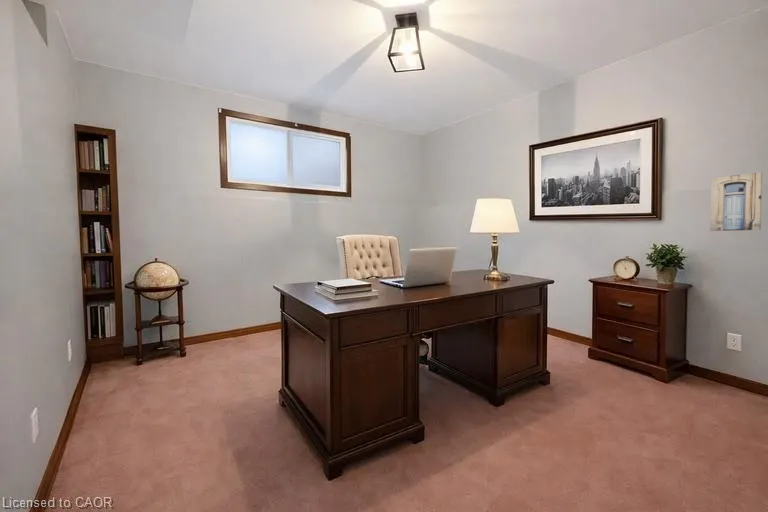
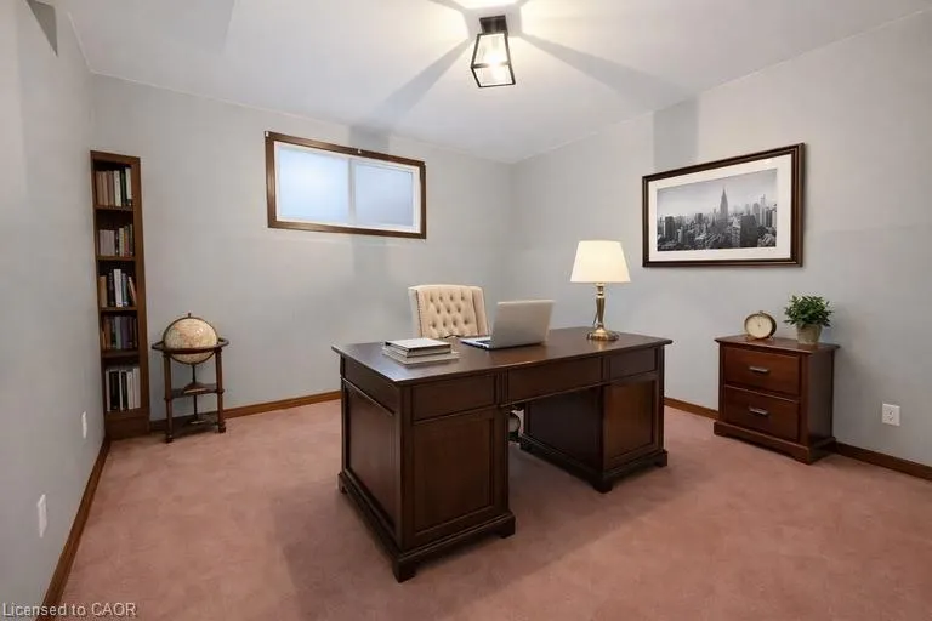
- wall art [709,171,764,232]
